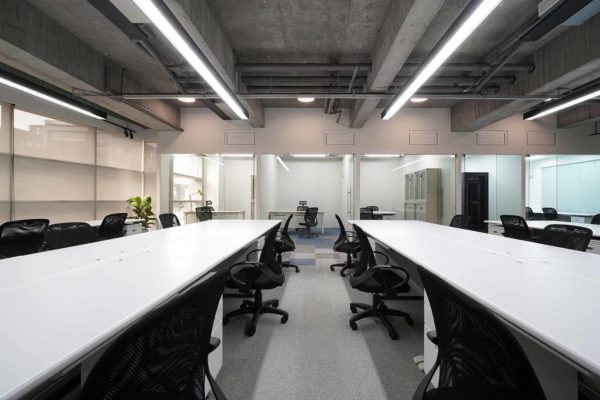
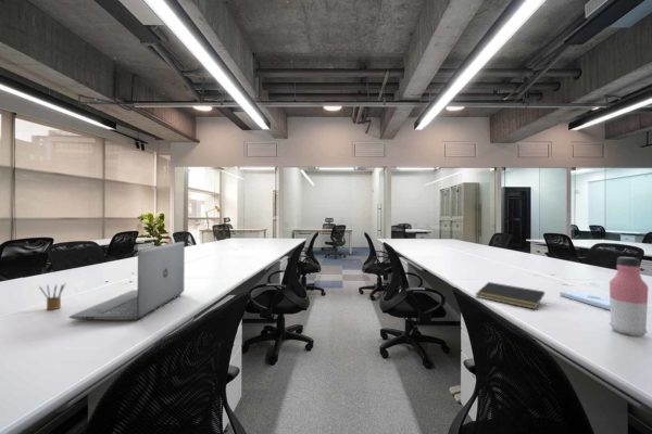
+ pencil box [38,282,66,310]
+ laptop [68,241,186,321]
+ water bottle [609,256,649,337]
+ notepad [475,281,546,310]
+ notepad [559,291,611,311]
